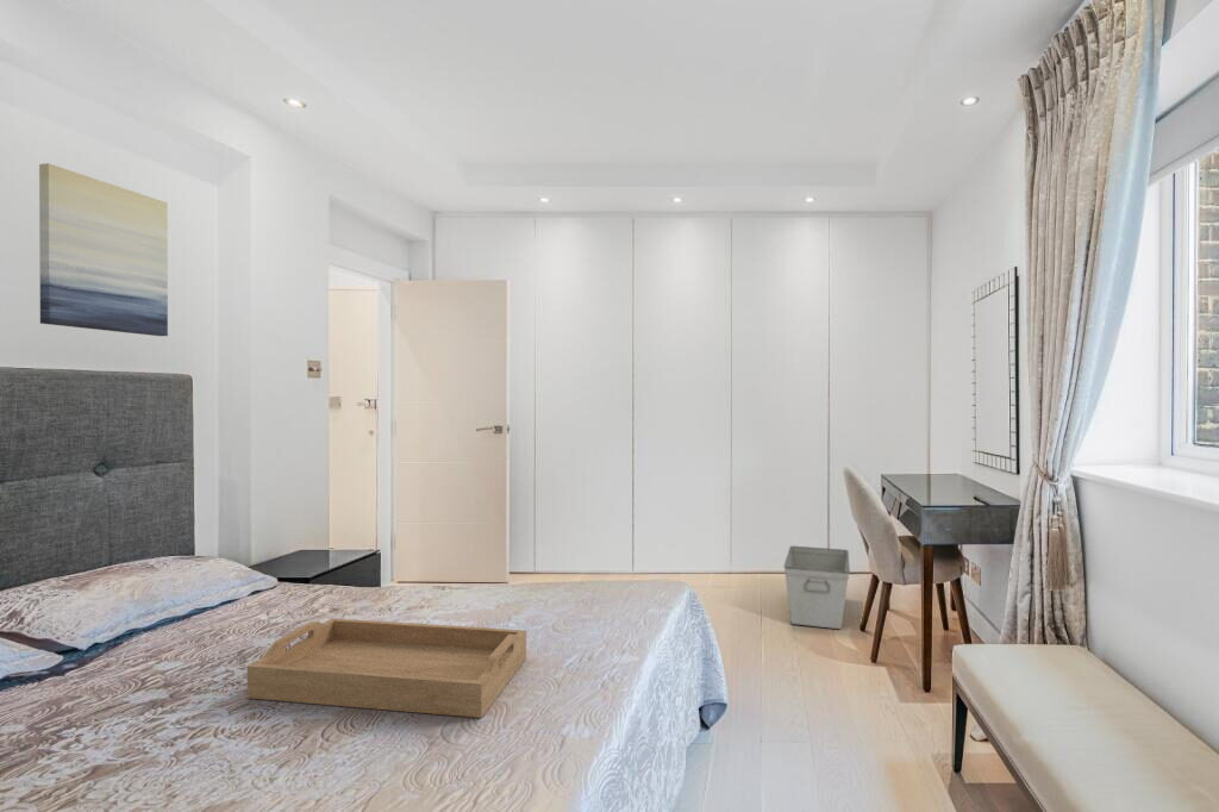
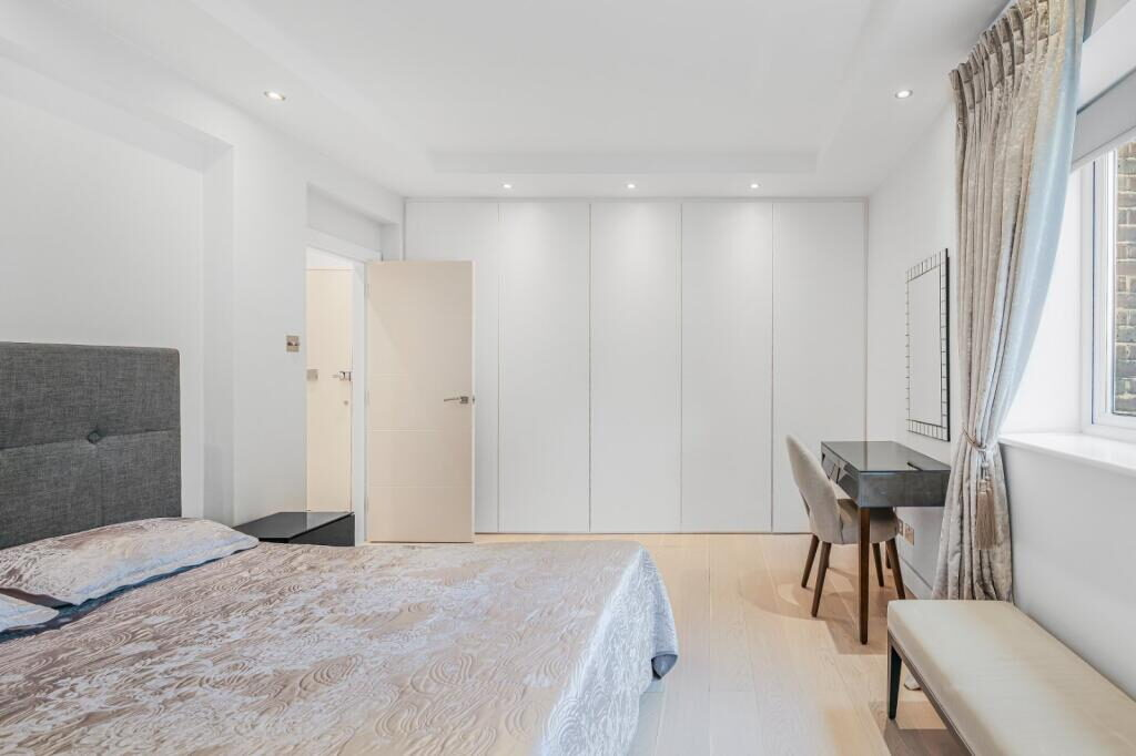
- wall art [38,162,169,337]
- serving tray [246,618,527,719]
- storage bin [782,545,851,630]
